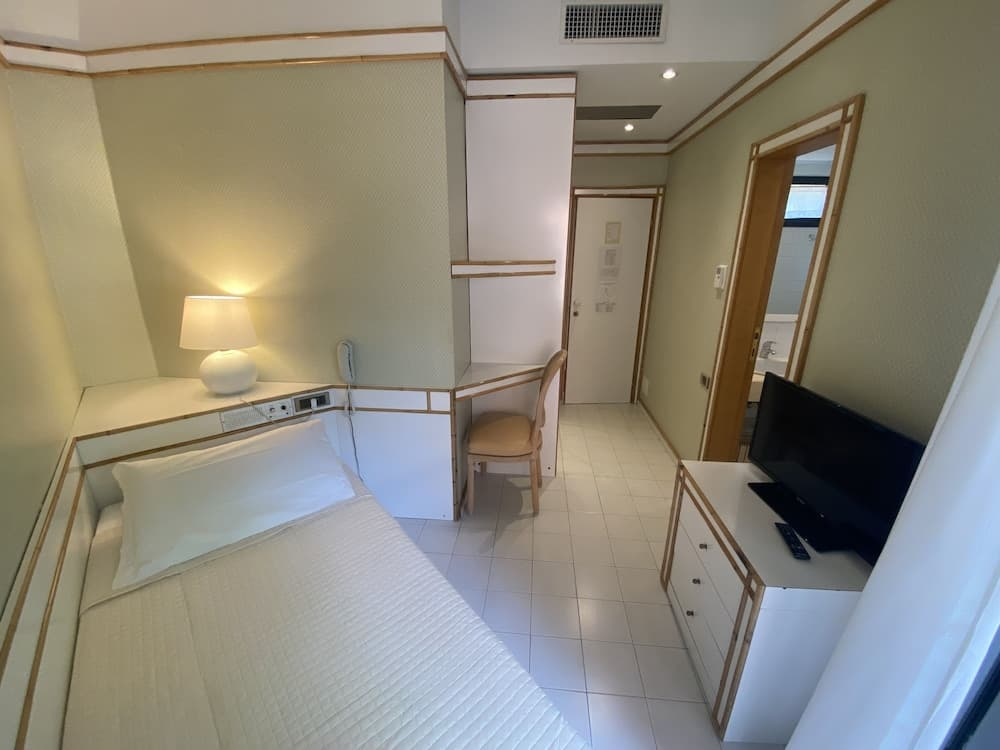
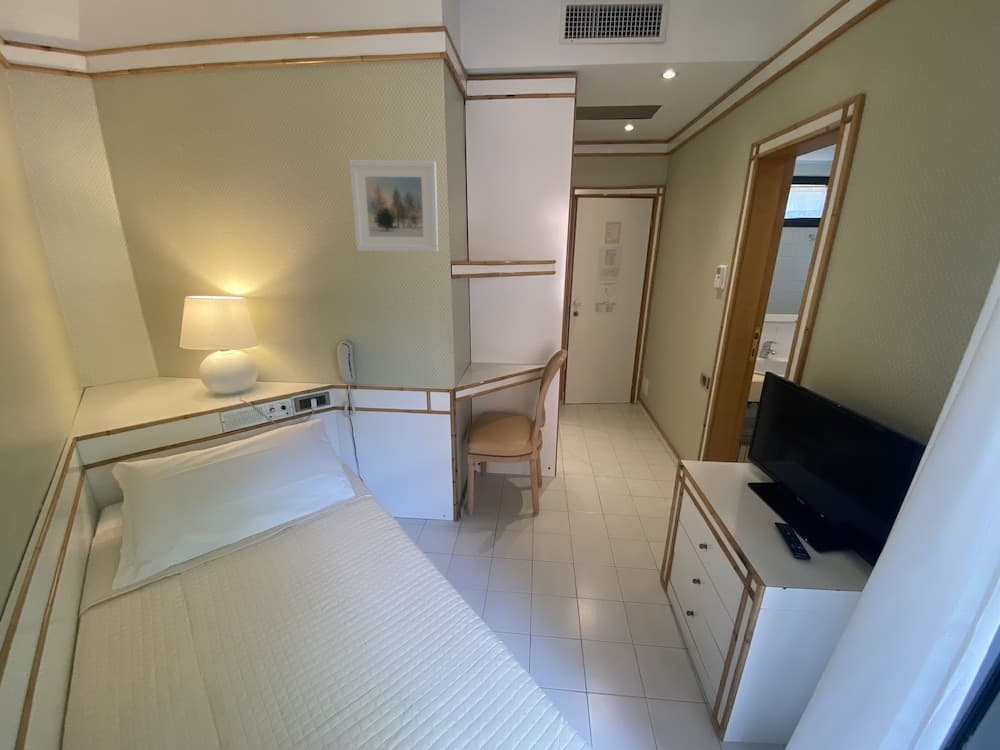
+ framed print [349,159,439,253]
